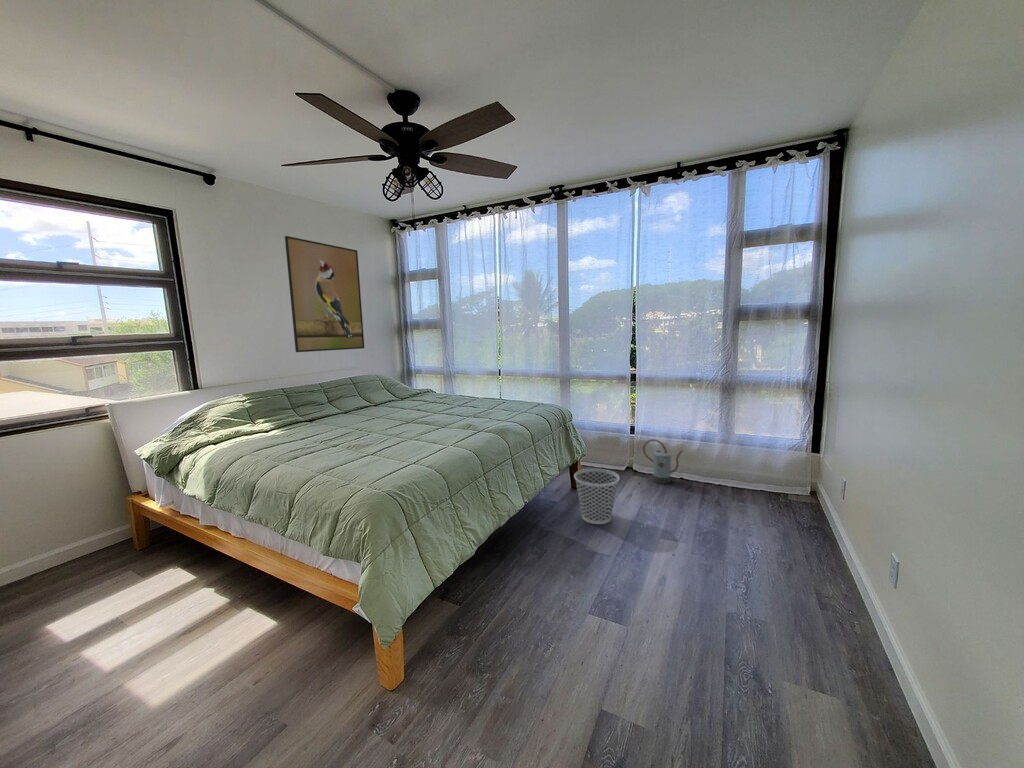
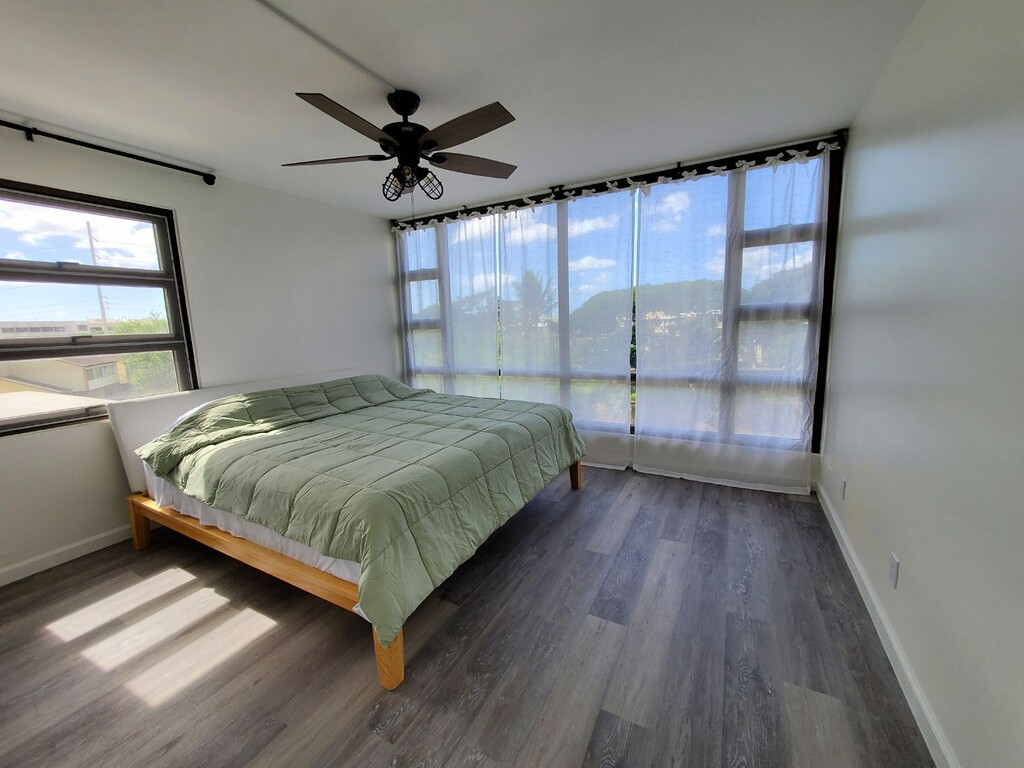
- wastebasket [573,468,620,525]
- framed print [284,235,365,353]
- watering can [642,438,684,485]
